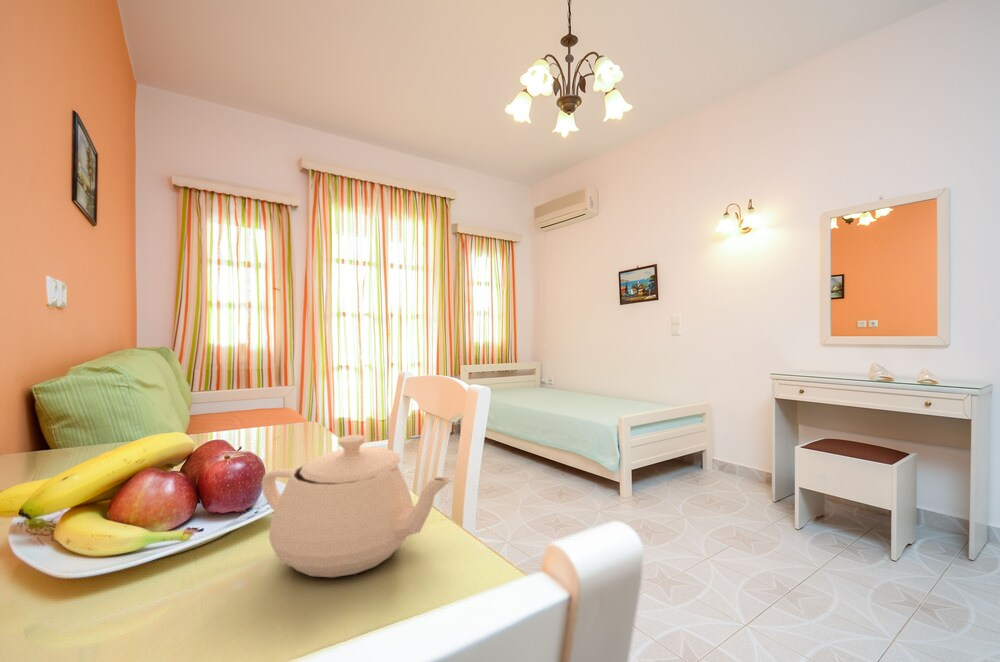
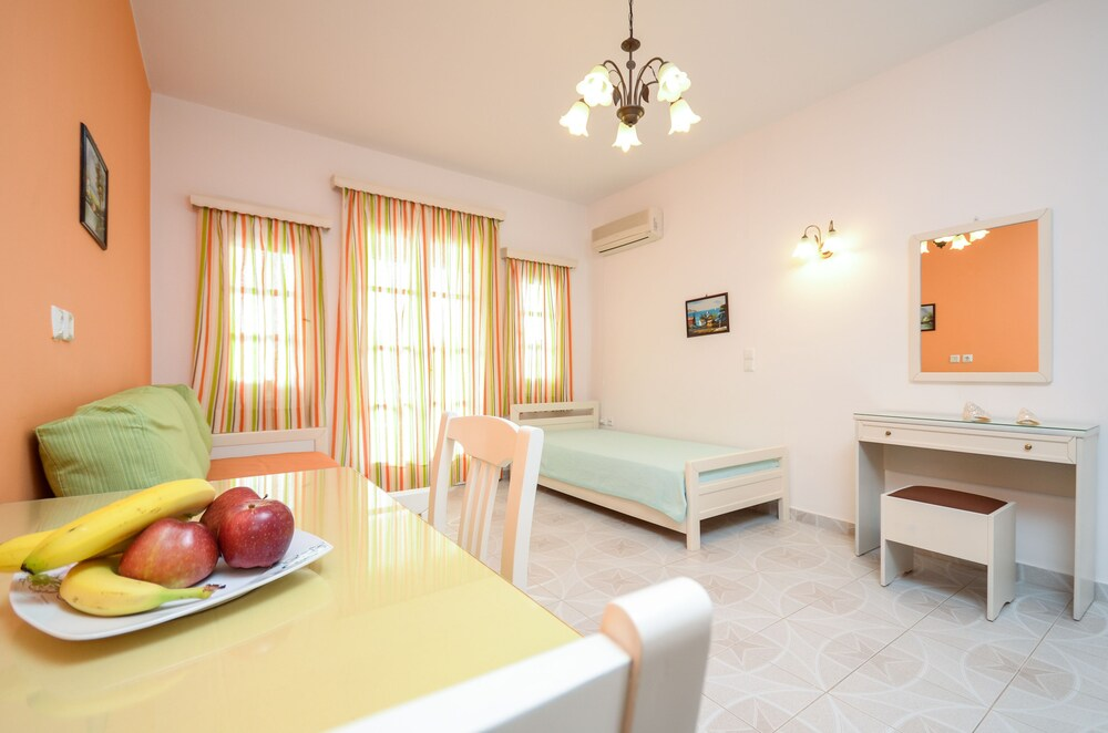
- teapot [261,434,454,578]
